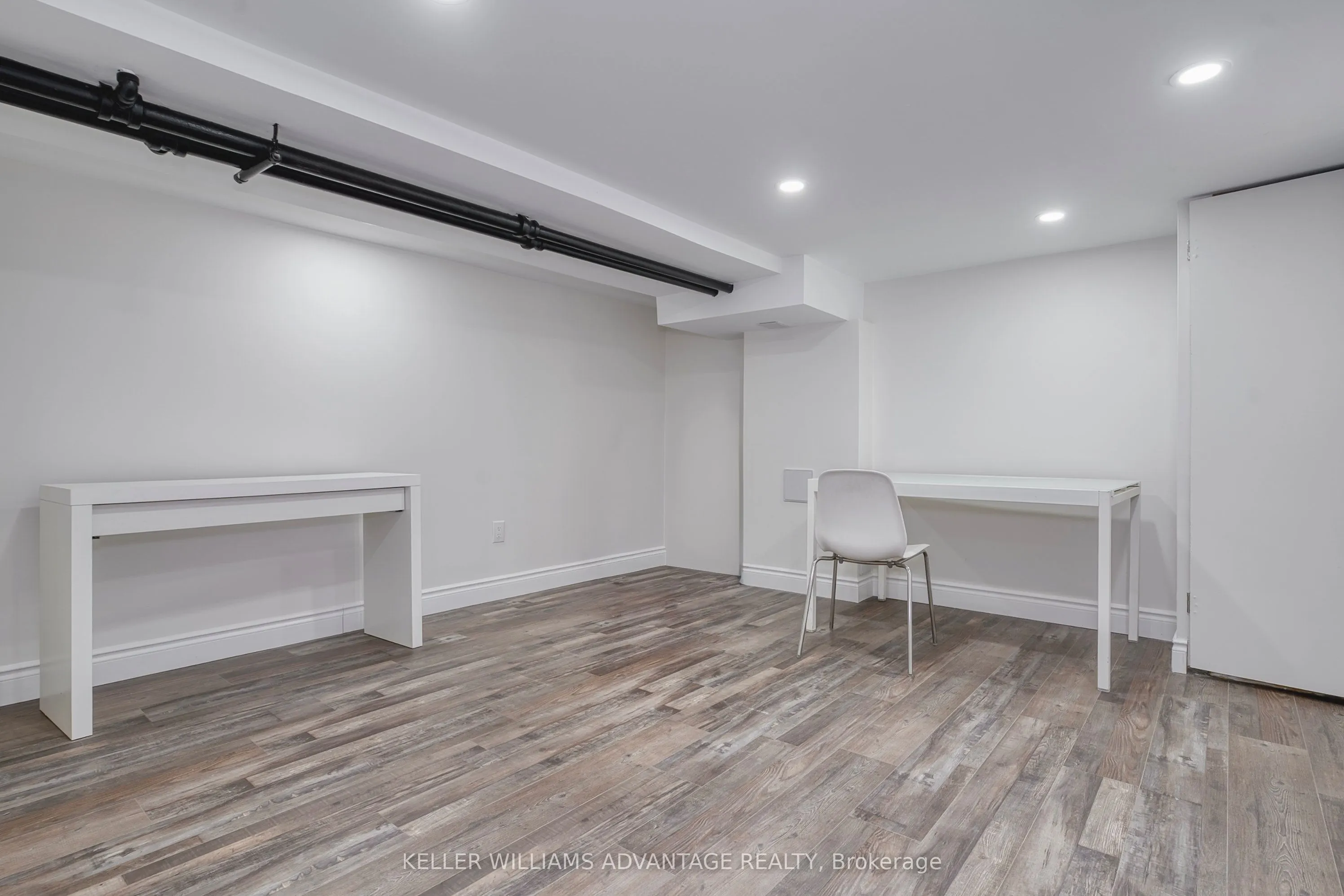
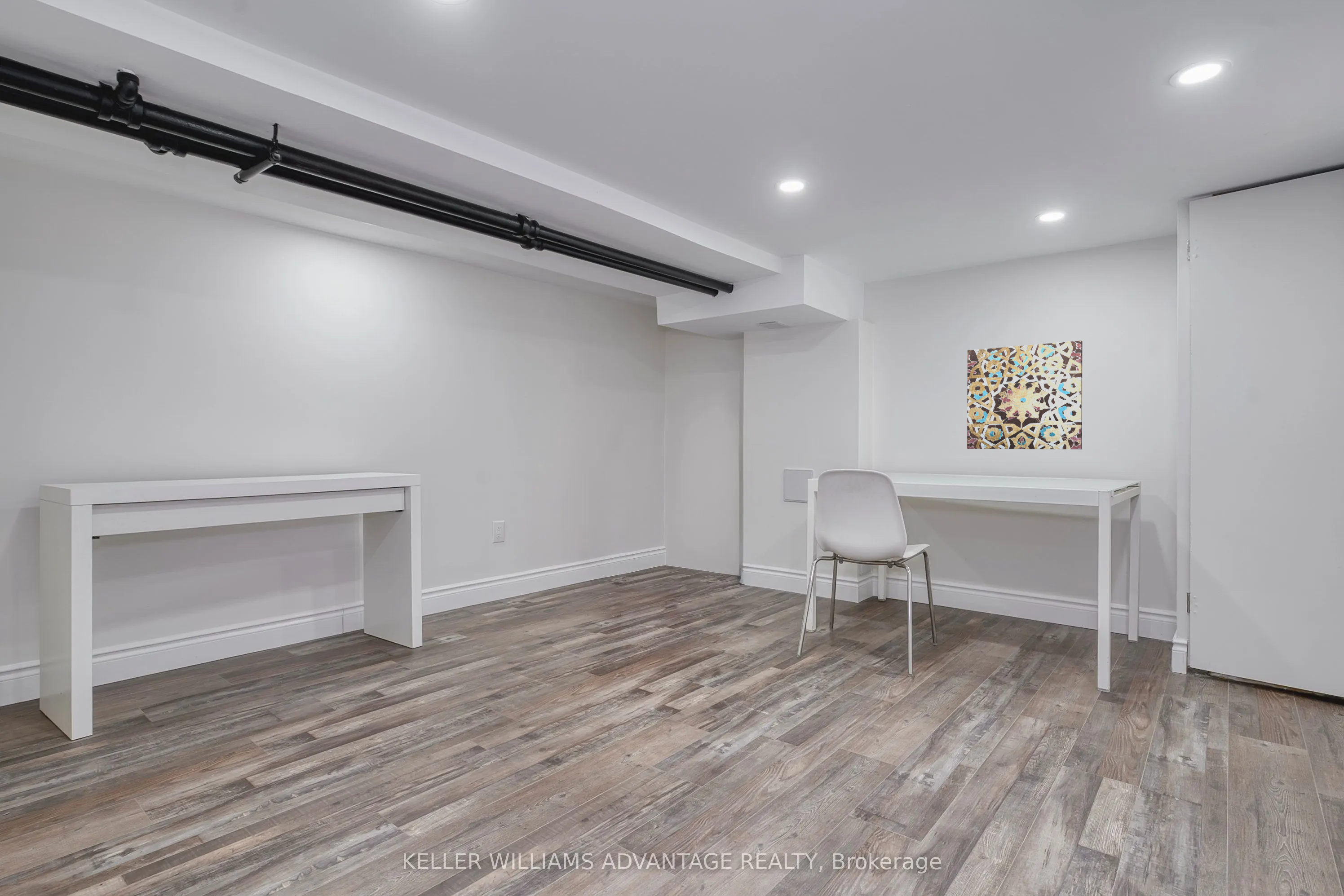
+ wall art [967,340,1083,450]
